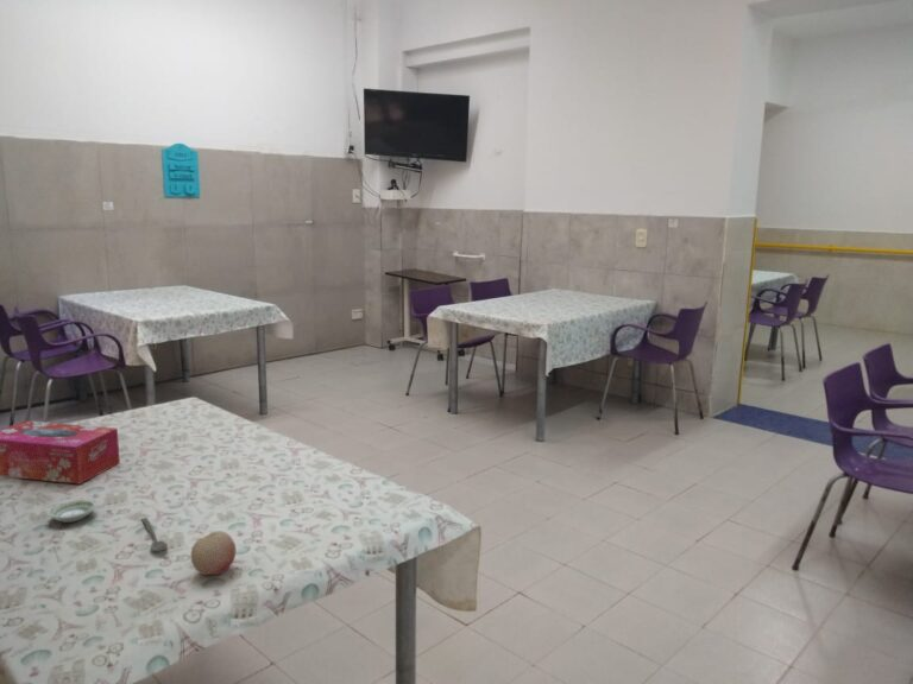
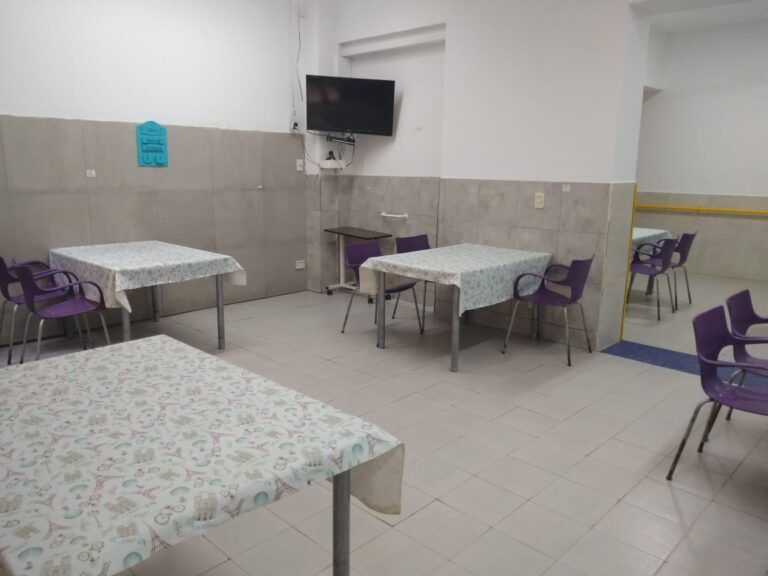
- saucer [46,499,97,524]
- tissue box [0,419,121,484]
- spoon [140,517,169,552]
- fruit [189,530,237,576]
